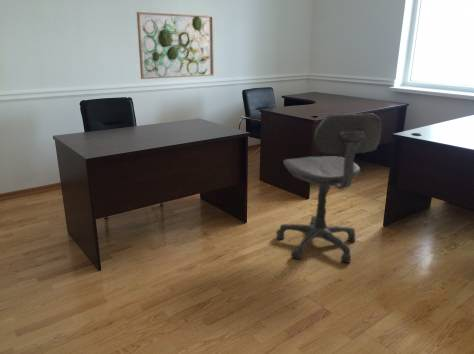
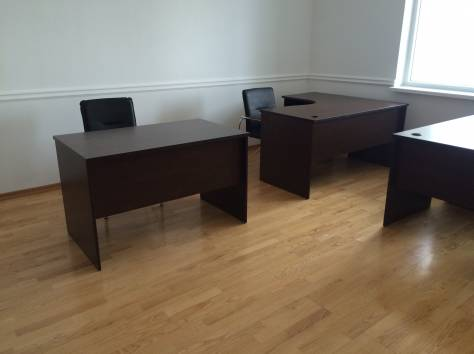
- office chair [275,112,383,264]
- wall art [136,11,215,80]
